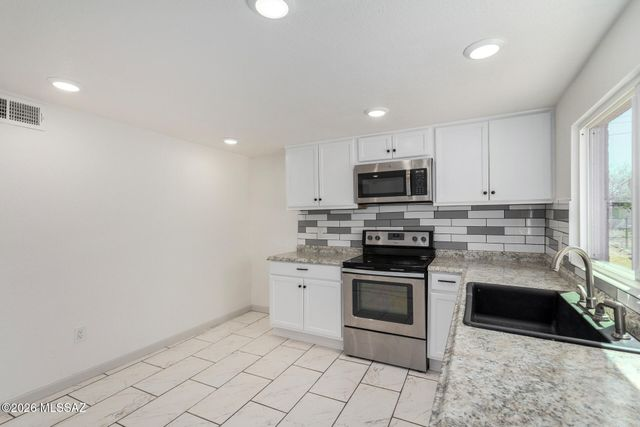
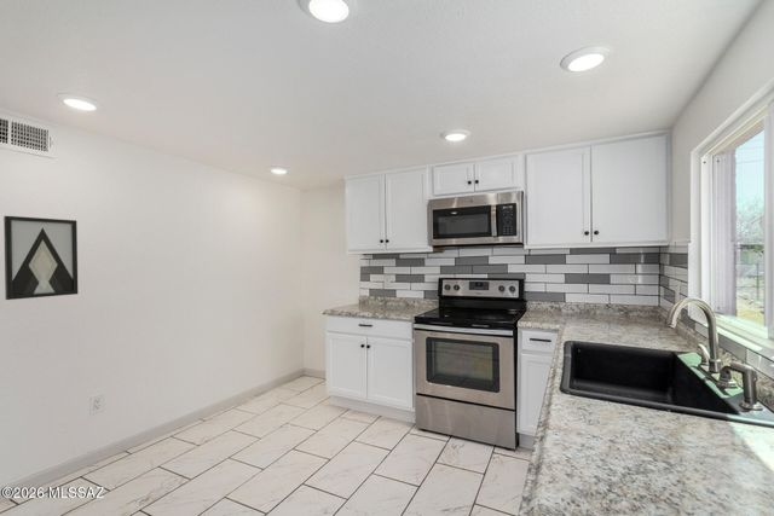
+ wall art [2,215,79,301]
